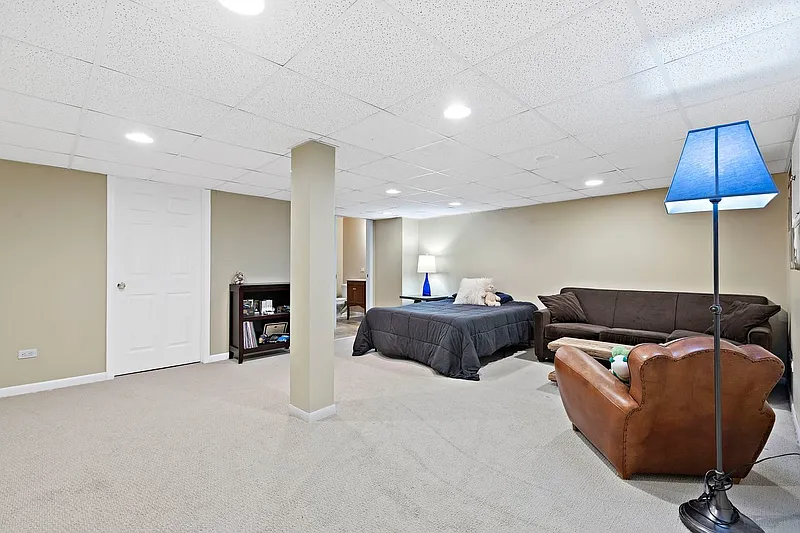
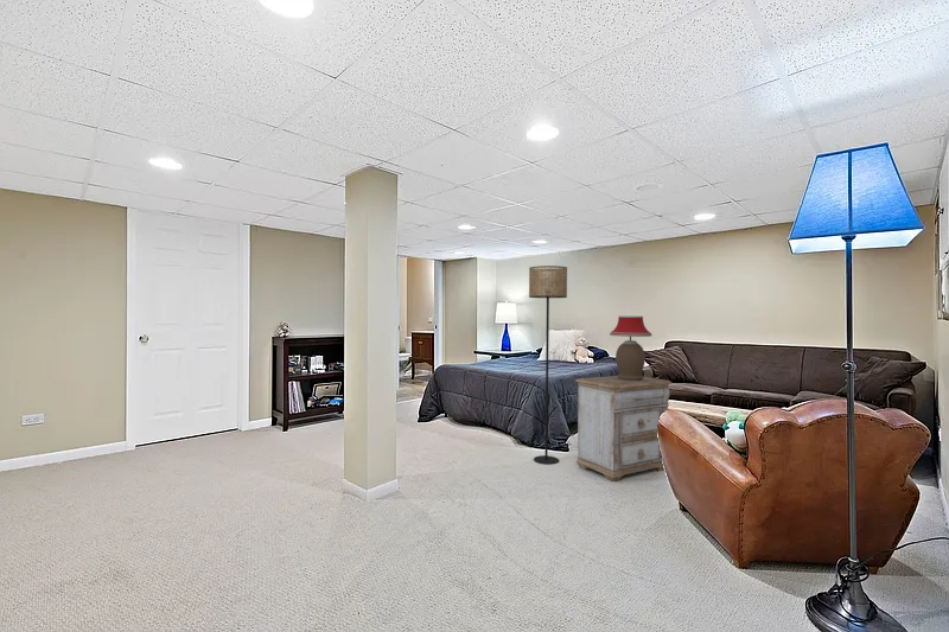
+ floor lamp [528,264,568,465]
+ nightstand [574,375,673,483]
+ table lamp [609,314,654,381]
